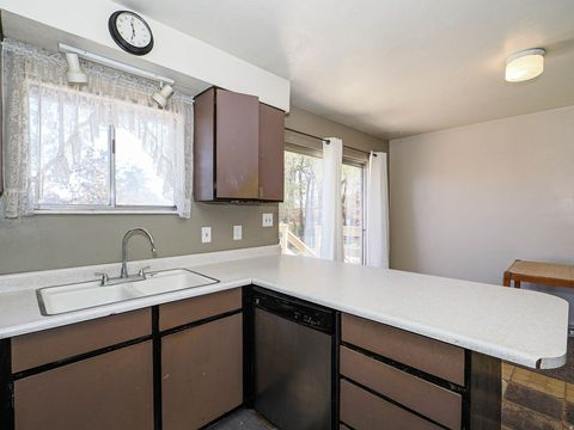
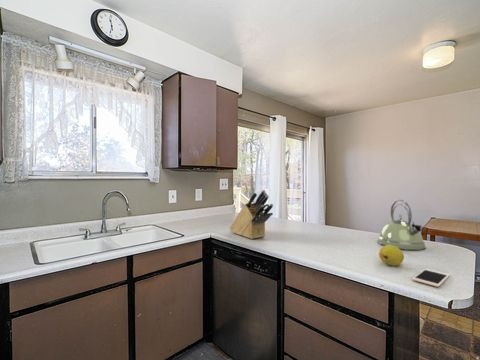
+ knife block [229,189,274,240]
+ cell phone [412,268,451,288]
+ fruit [378,245,405,267]
+ kettle [377,199,427,251]
